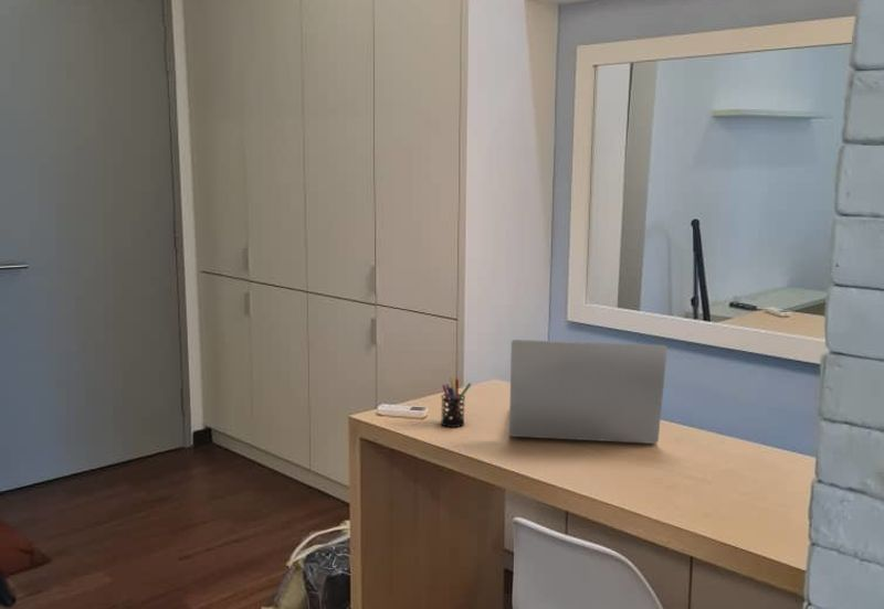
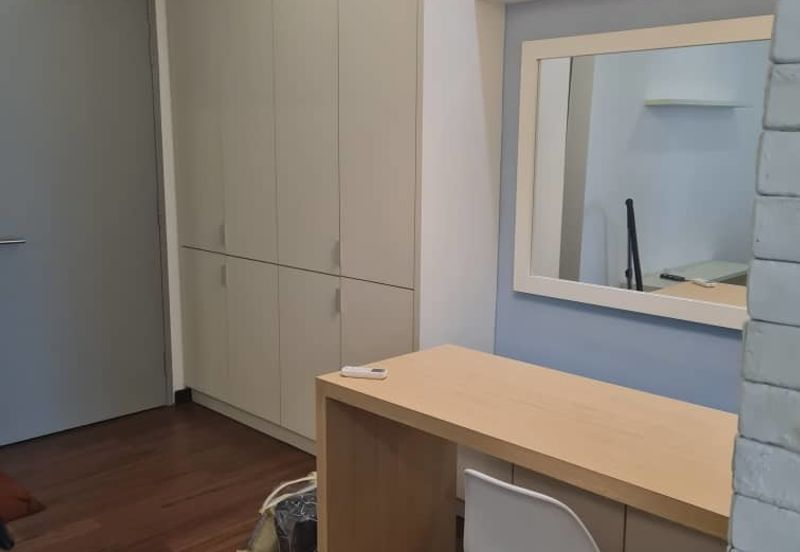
- laptop [508,339,669,445]
- pen holder [440,376,473,428]
